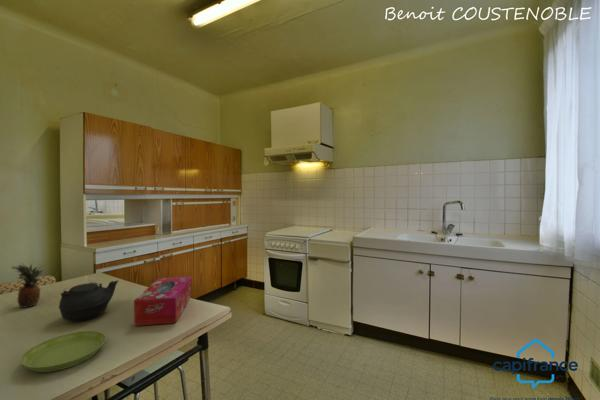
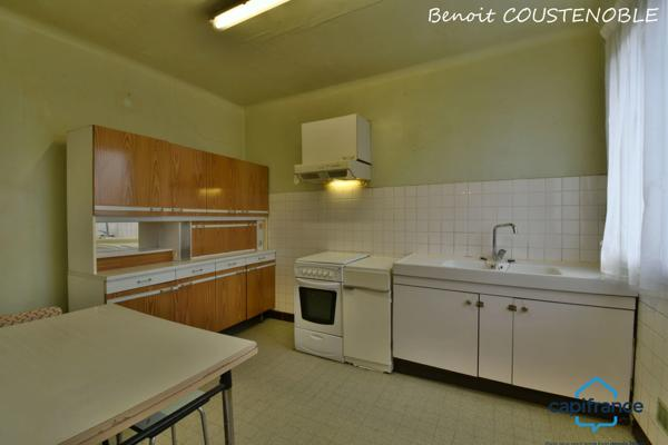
- fruit [10,263,46,309]
- tissue box [133,276,192,327]
- teapot [58,280,119,323]
- saucer [19,330,107,373]
